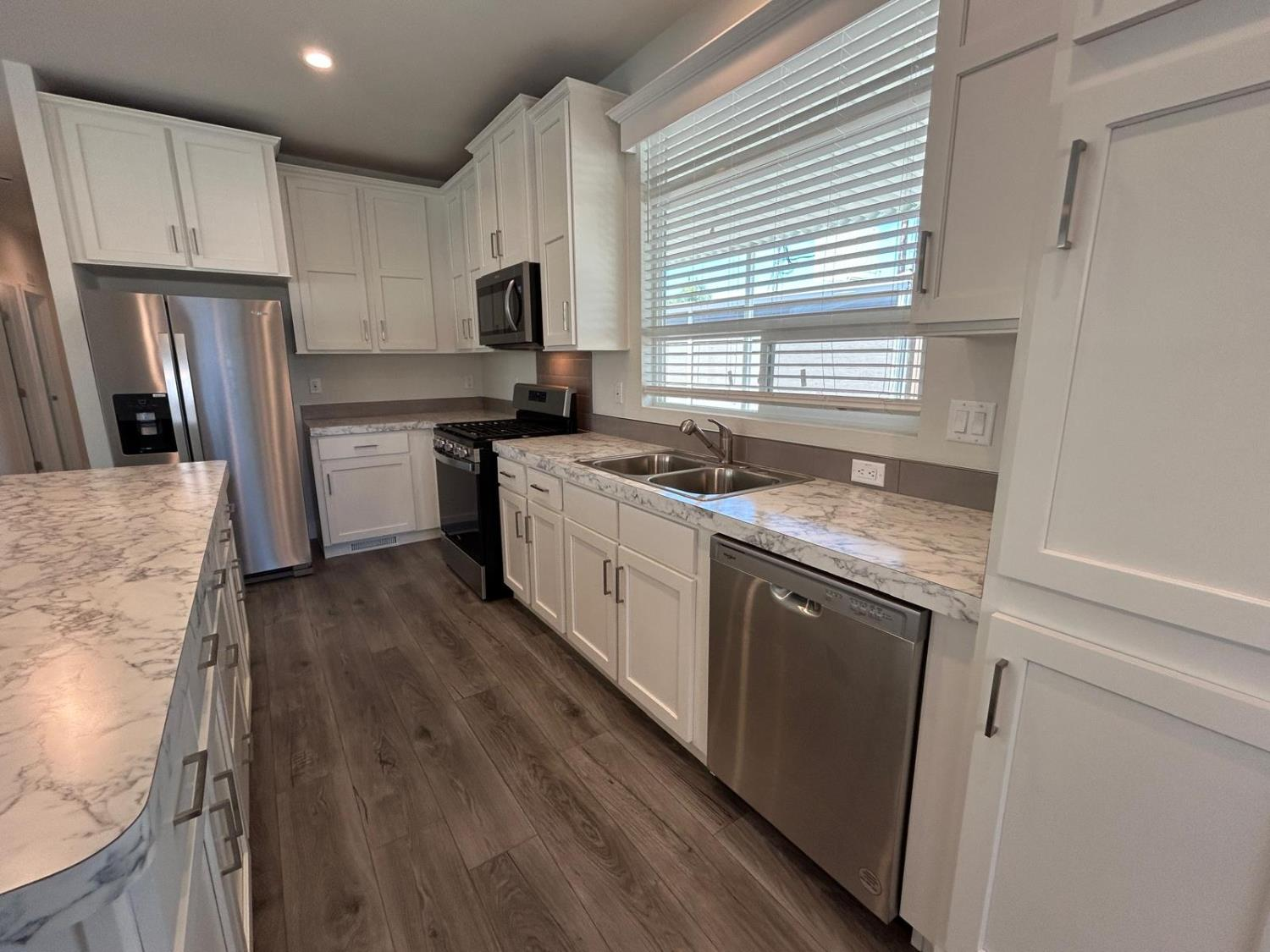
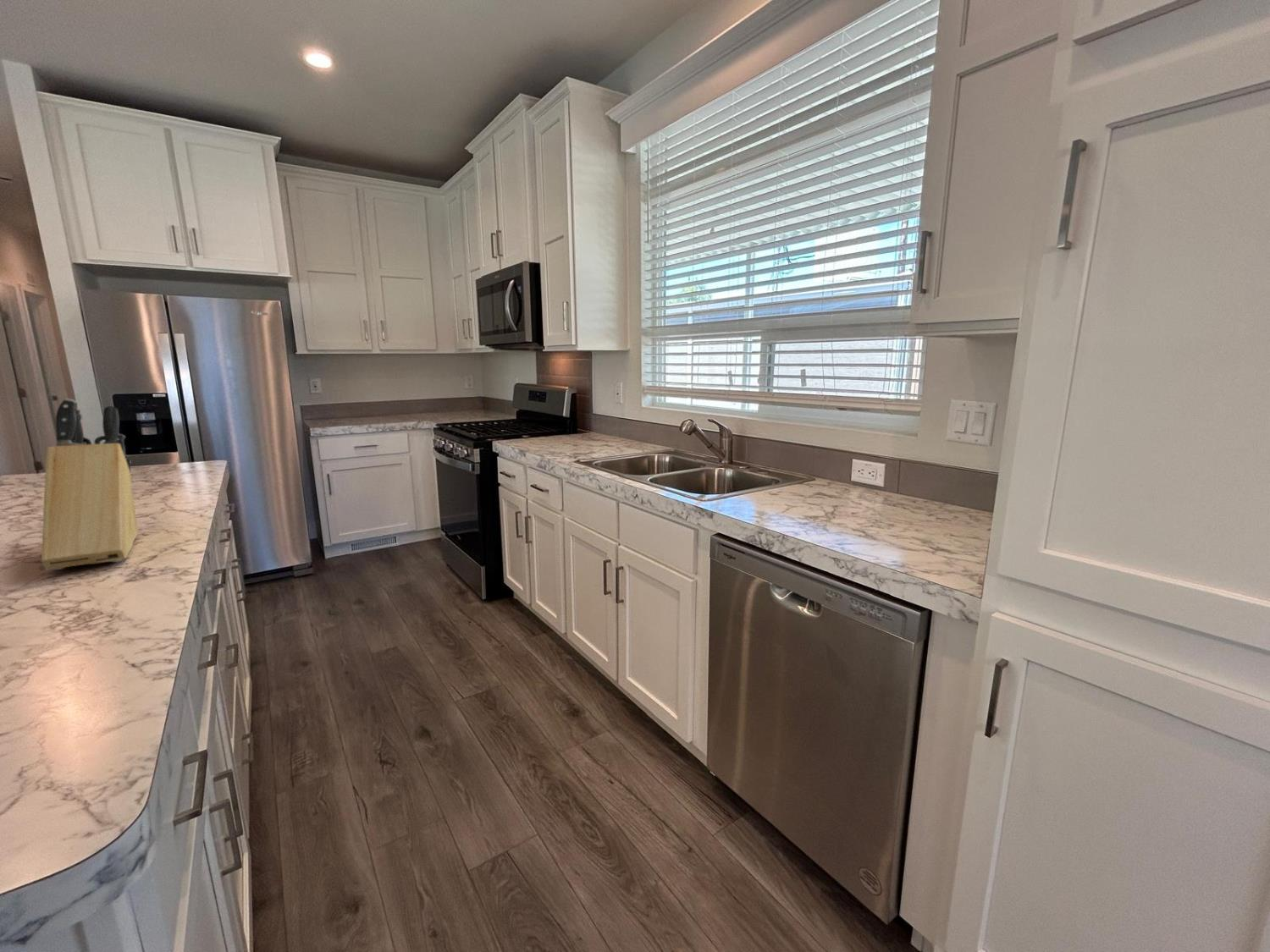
+ knife block [41,398,139,571]
